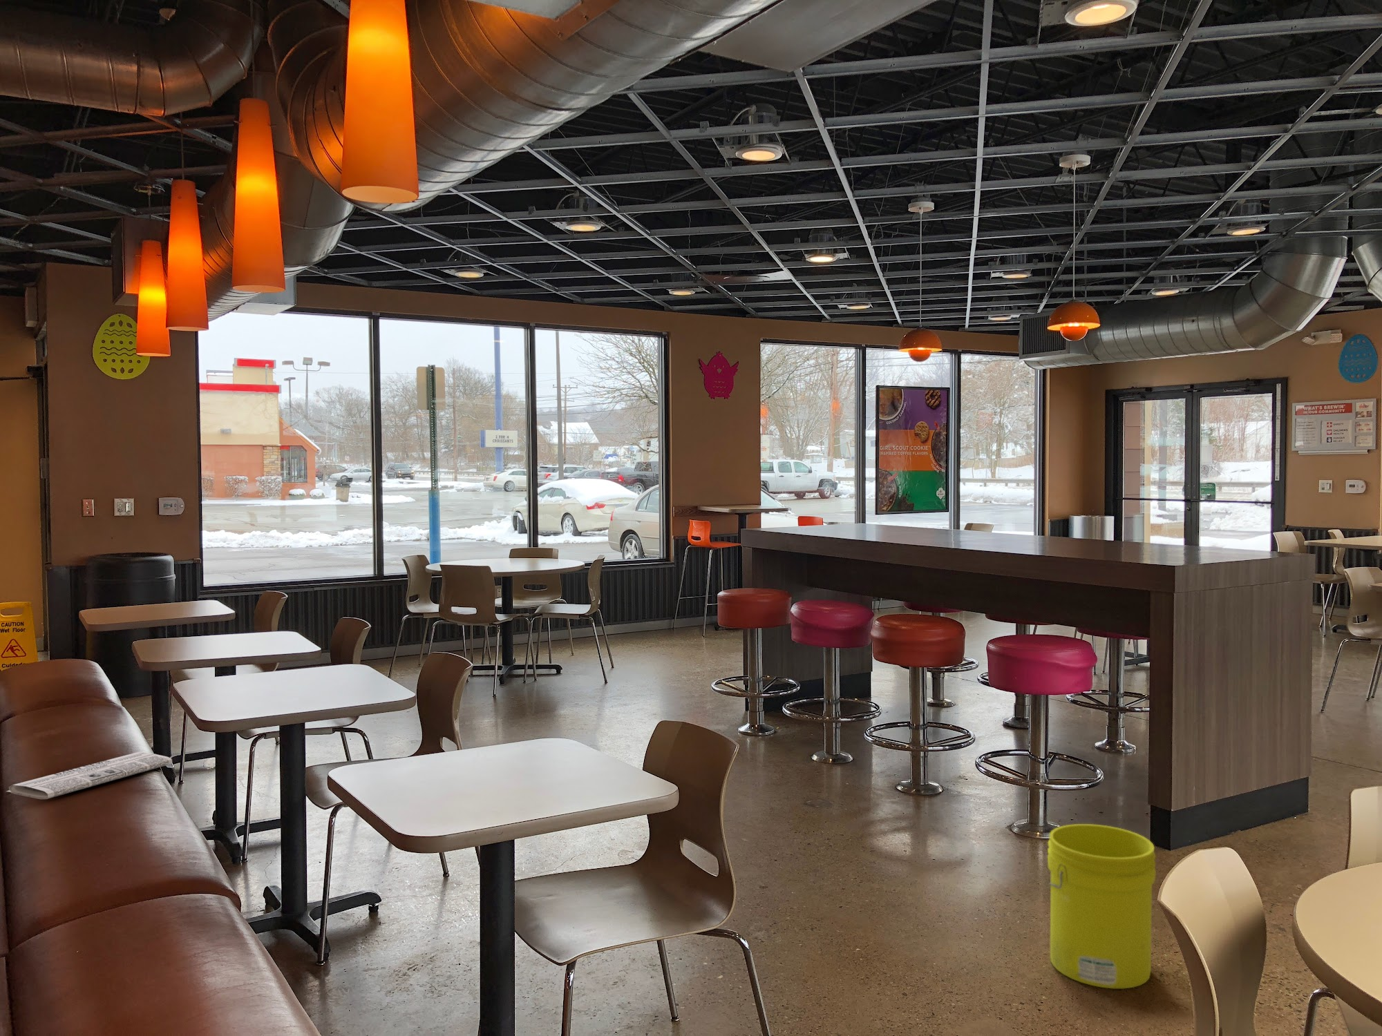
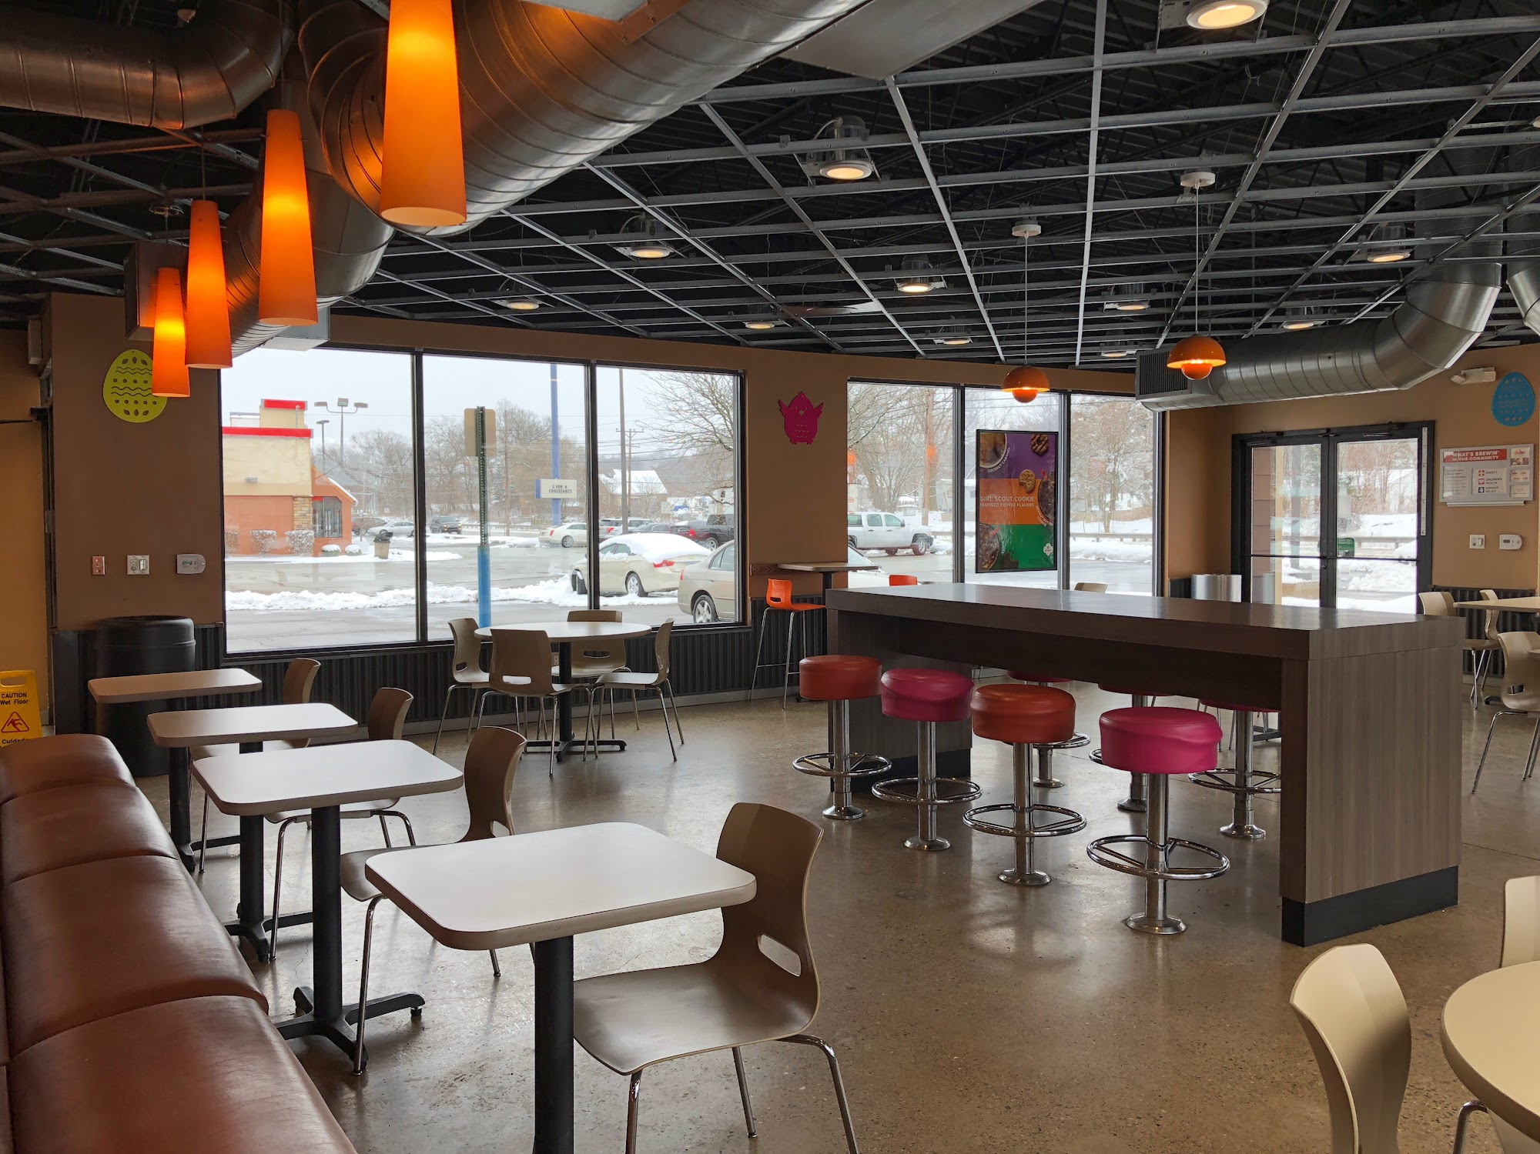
- newspaper [7,752,173,800]
- bucket [1047,824,1157,989]
